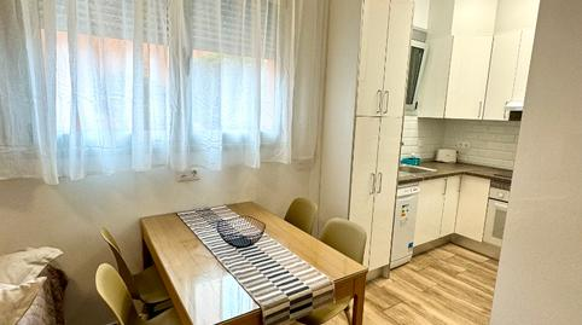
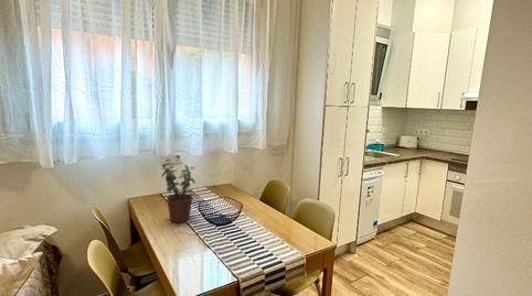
+ potted plant [160,162,196,223]
